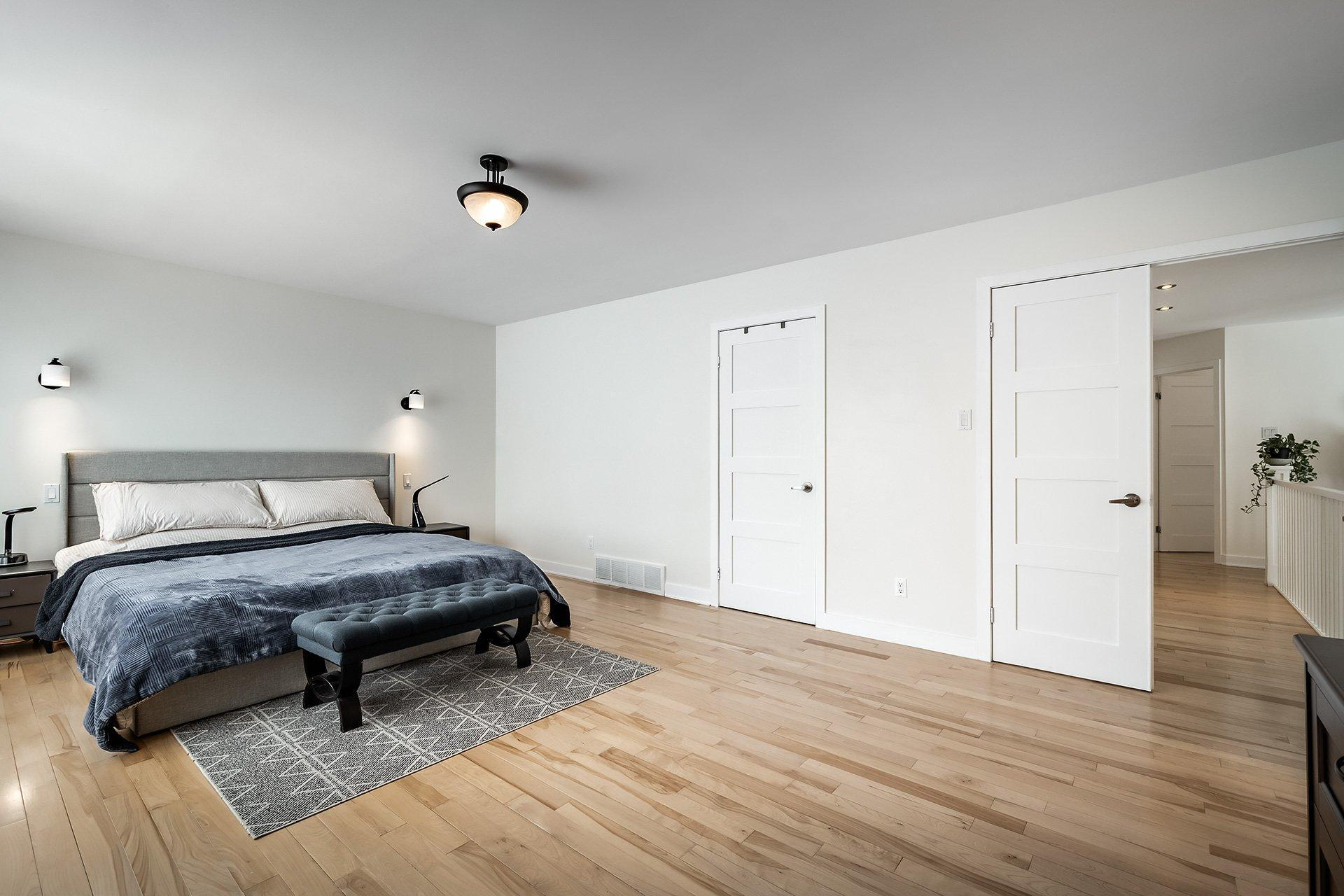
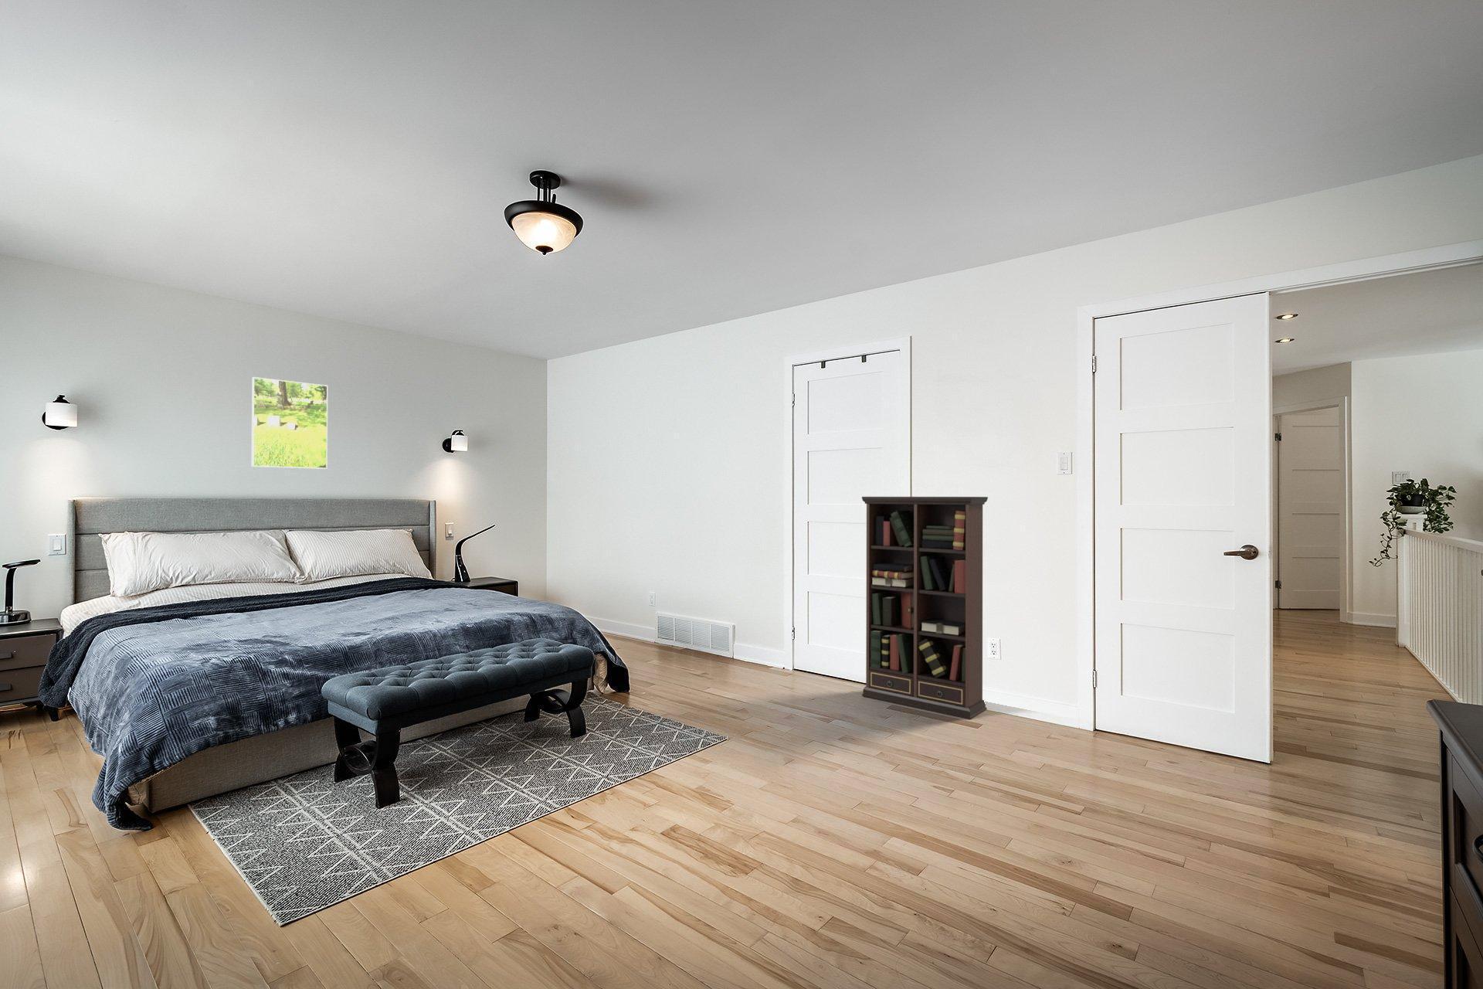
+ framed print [252,376,328,470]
+ bookcase [861,496,989,720]
